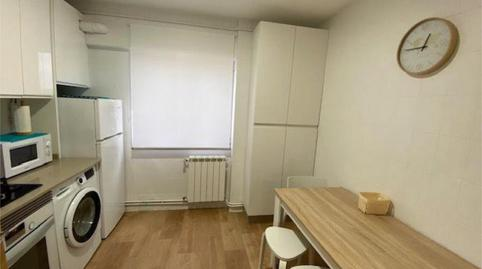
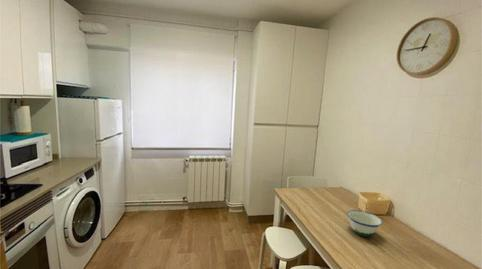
+ bowl [346,209,384,238]
